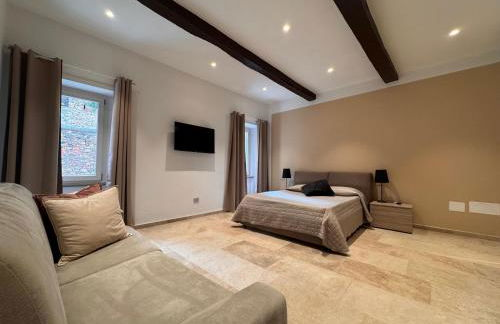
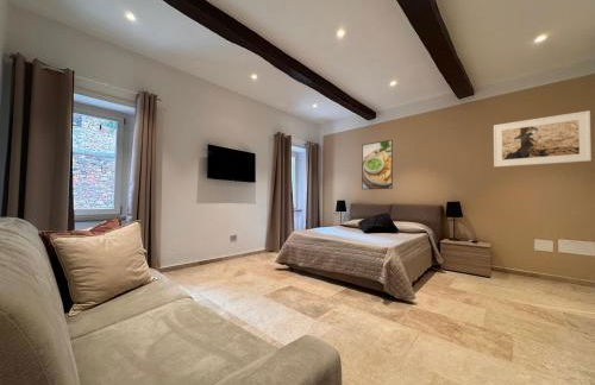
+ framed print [361,139,394,190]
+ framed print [493,109,593,168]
